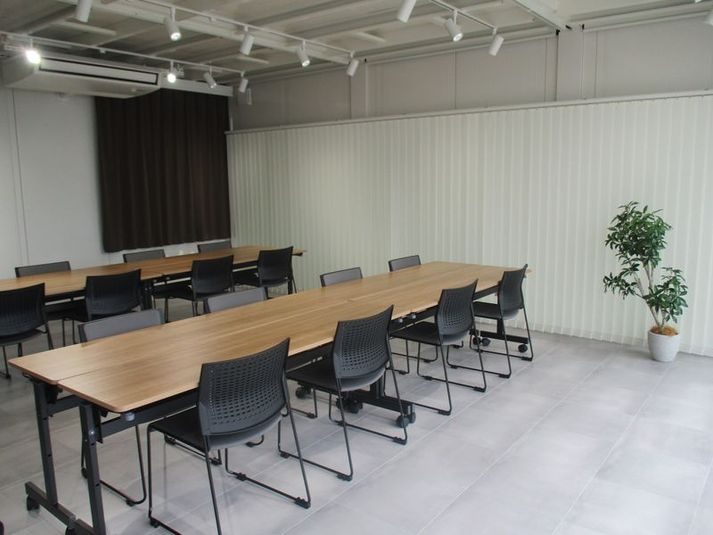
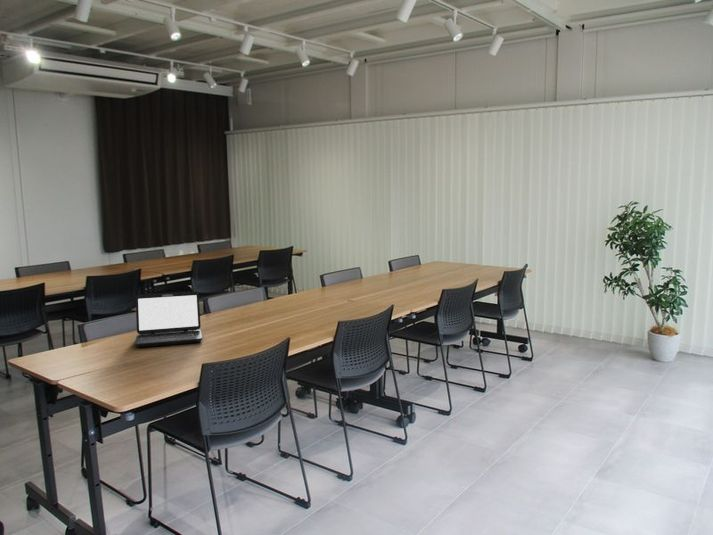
+ laptop [134,290,203,348]
